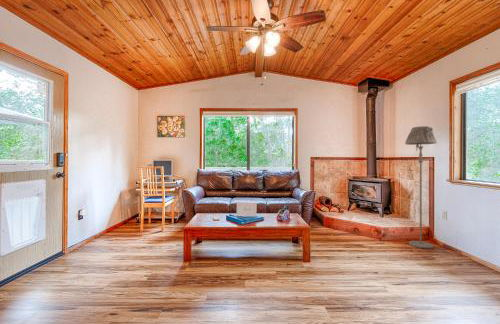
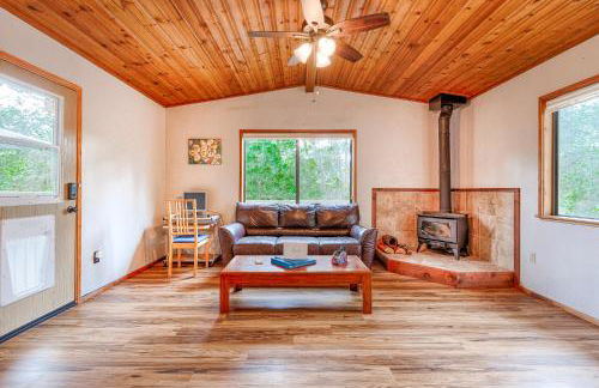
- floor lamp [404,125,438,249]
